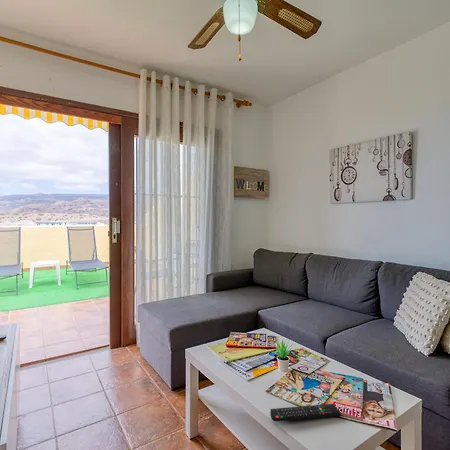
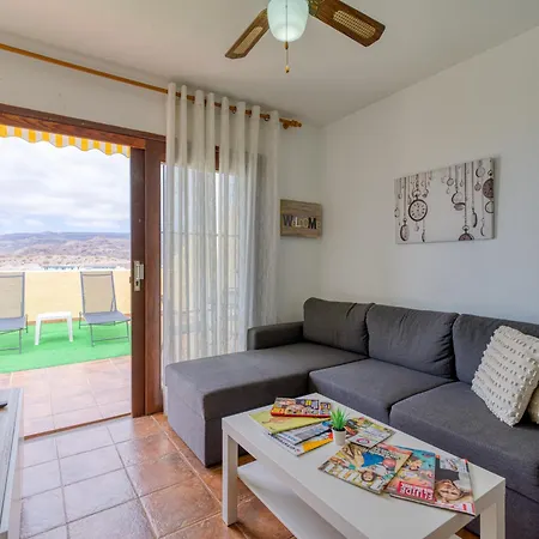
- remote control [269,403,342,422]
